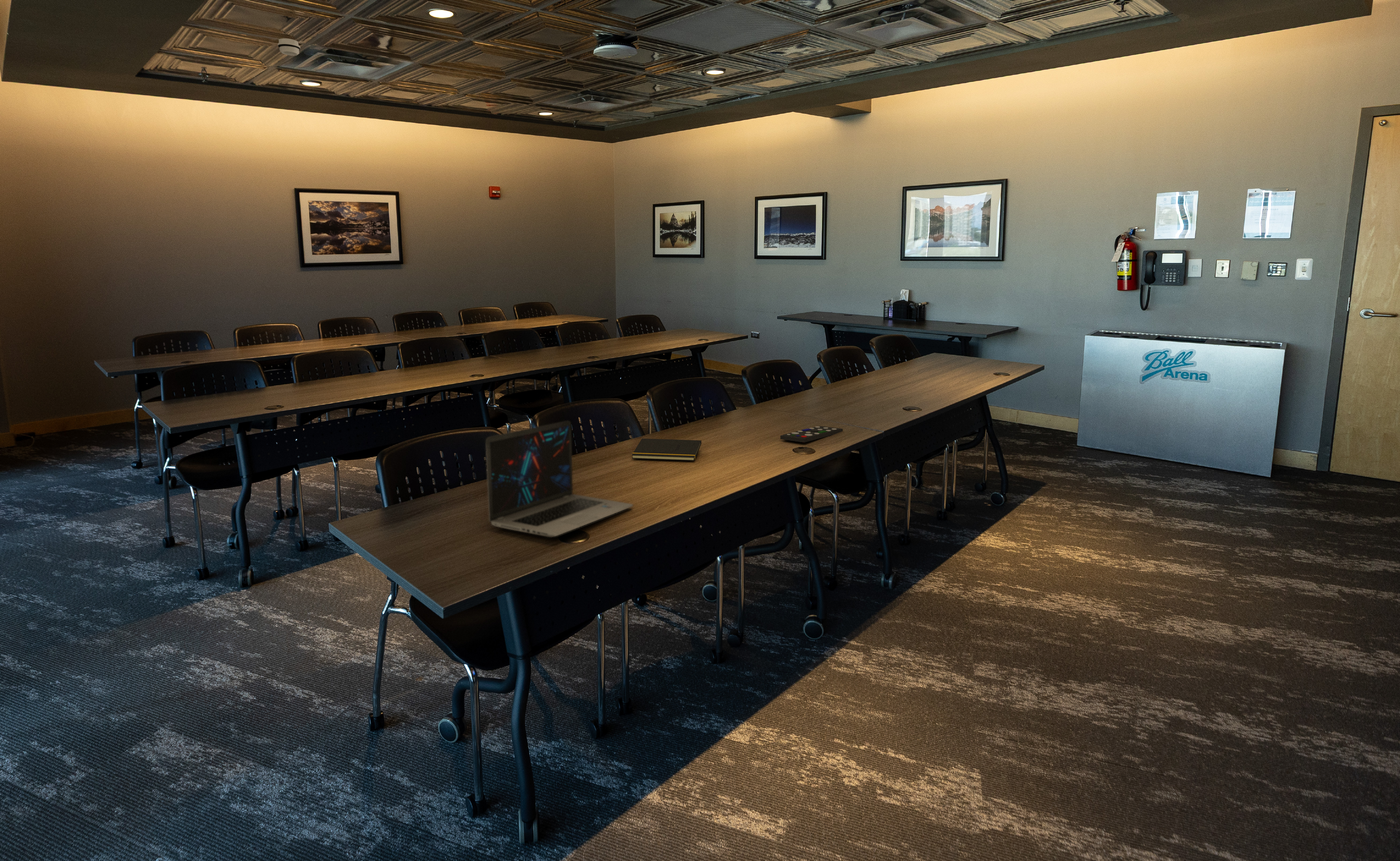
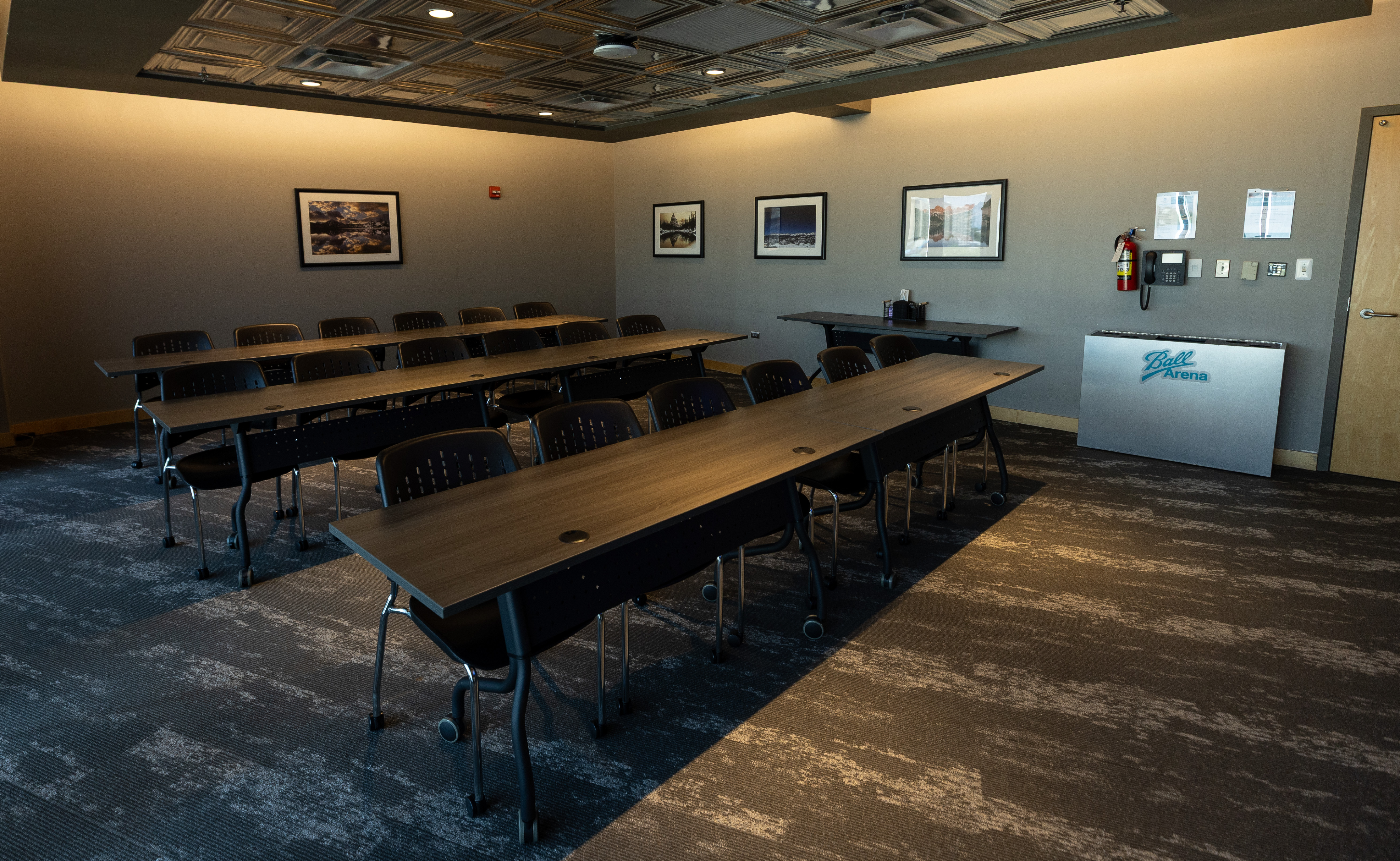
- notepad [632,438,702,461]
- remote control [780,426,843,443]
- laptop [485,421,633,538]
- smoke detector [277,38,301,56]
